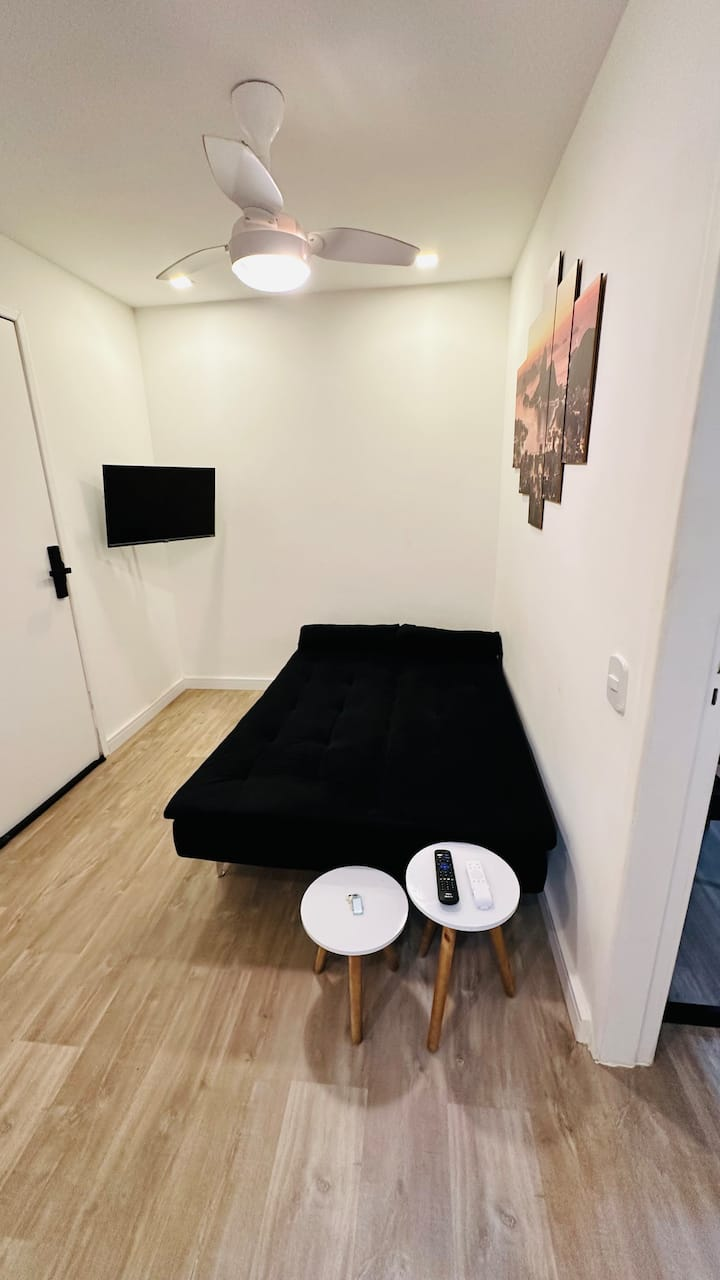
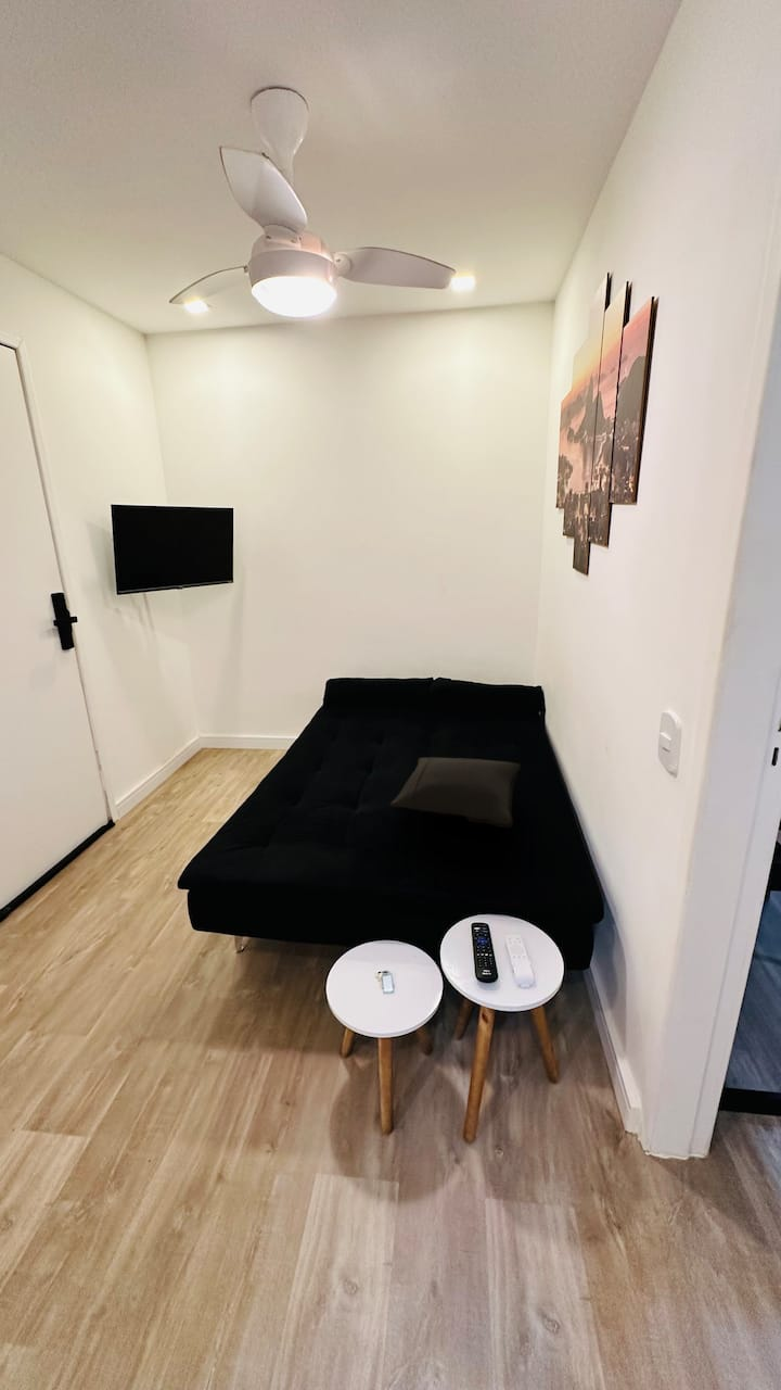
+ pillow [389,756,522,829]
